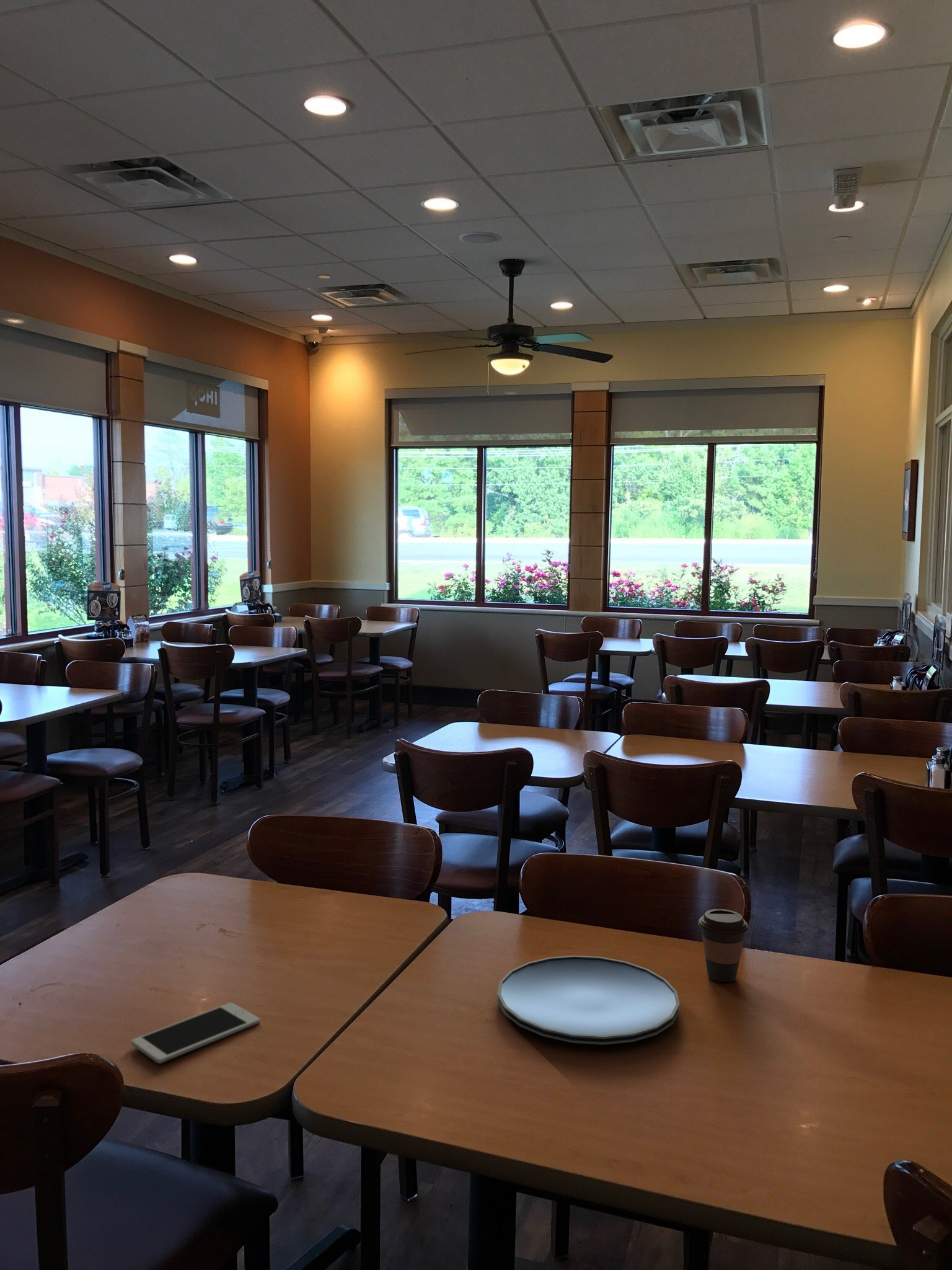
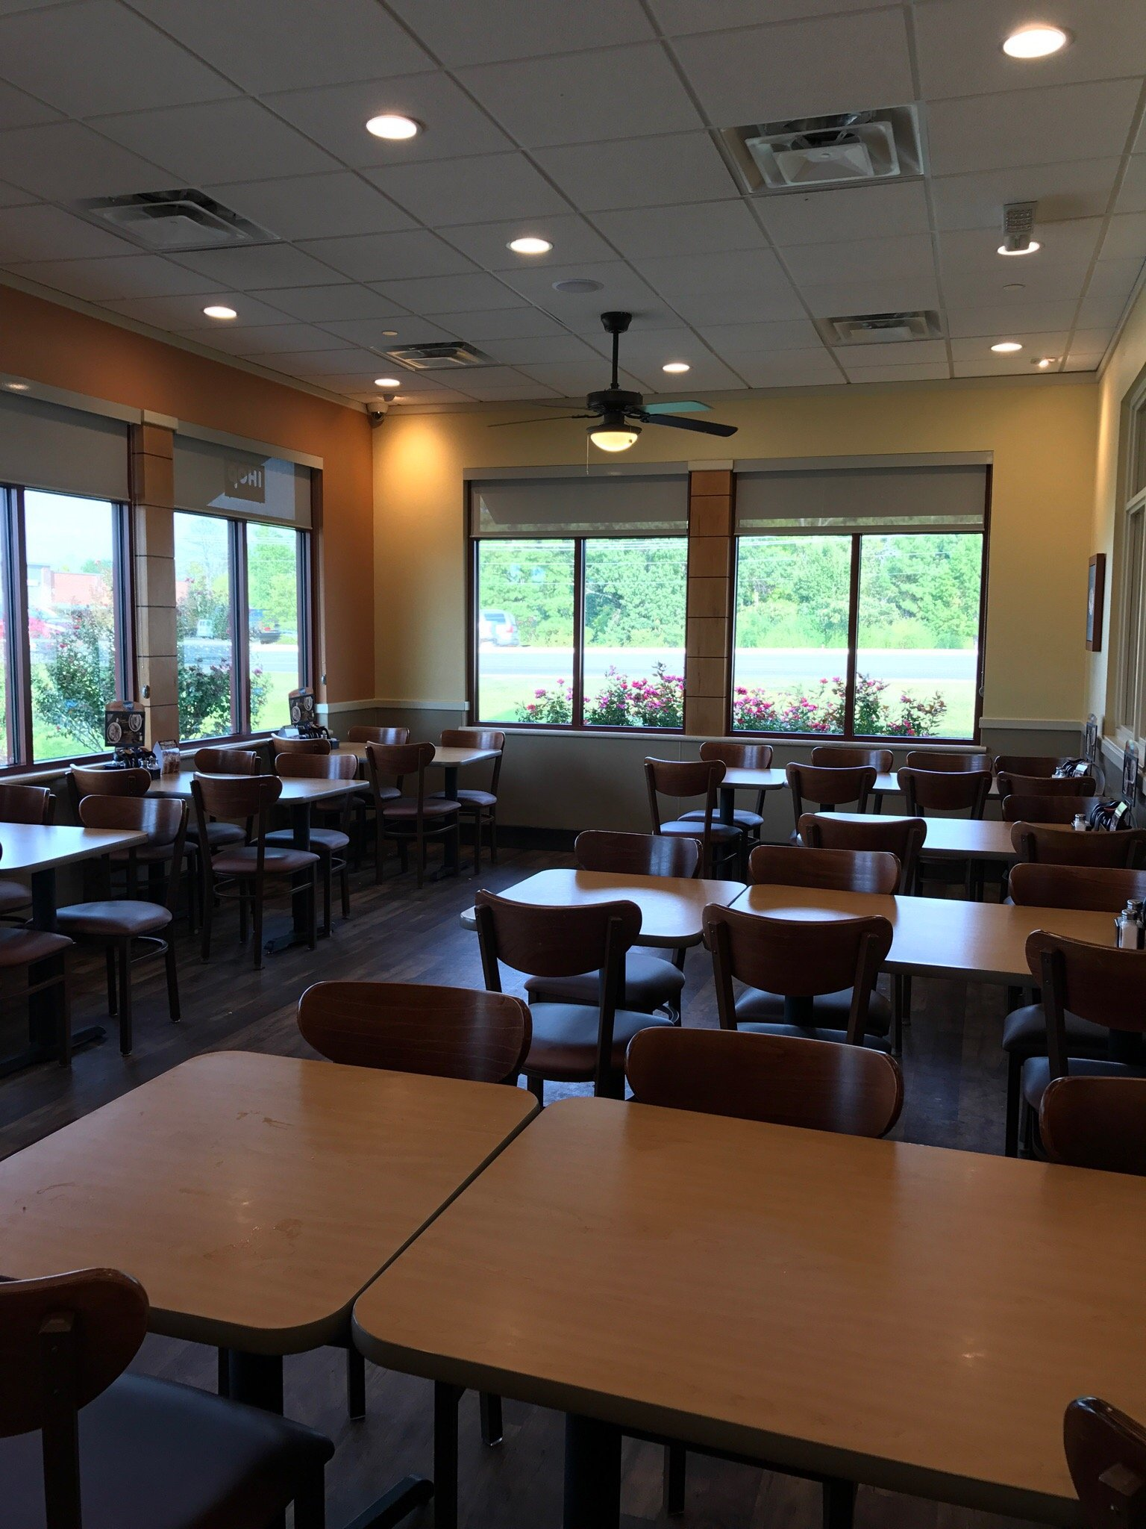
- plate [496,955,681,1046]
- cell phone [131,1002,261,1064]
- coffee cup [698,908,749,983]
